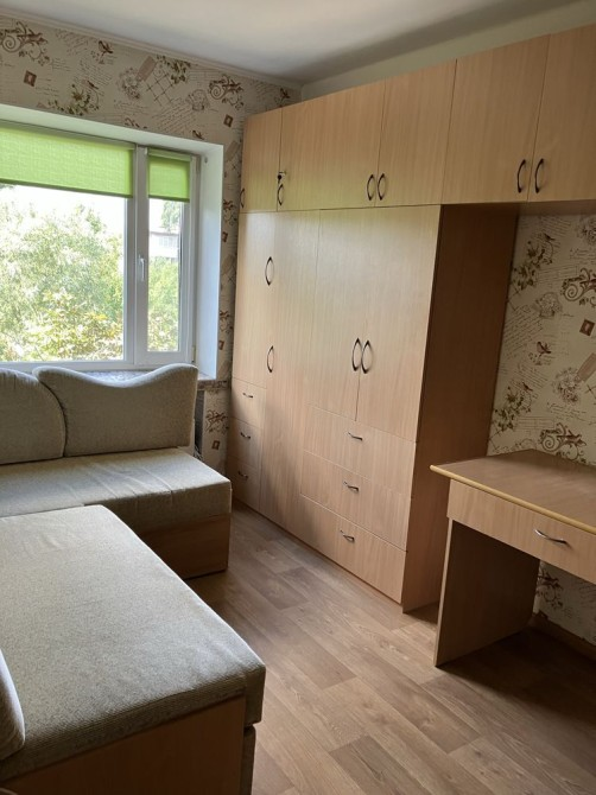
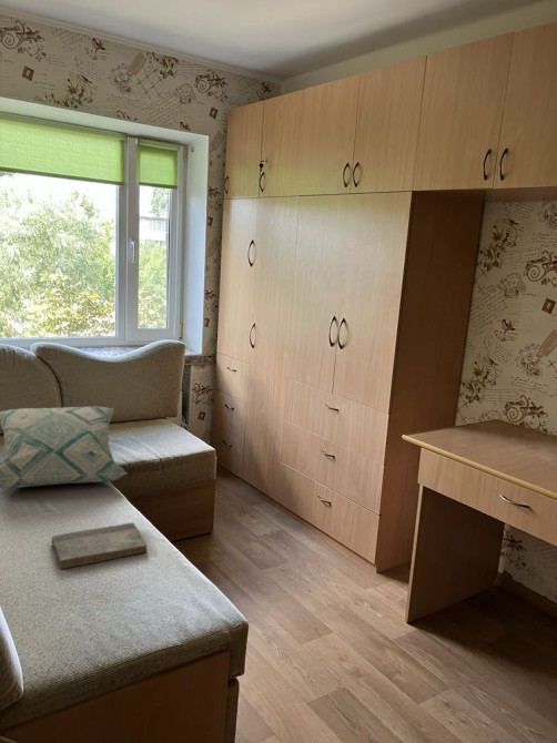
+ decorative pillow [0,406,128,489]
+ book [50,521,148,570]
